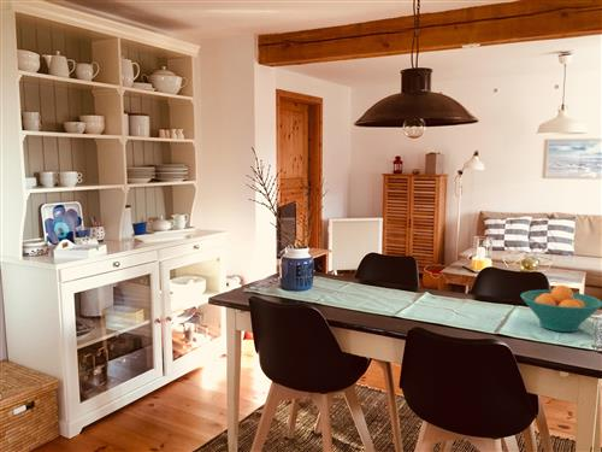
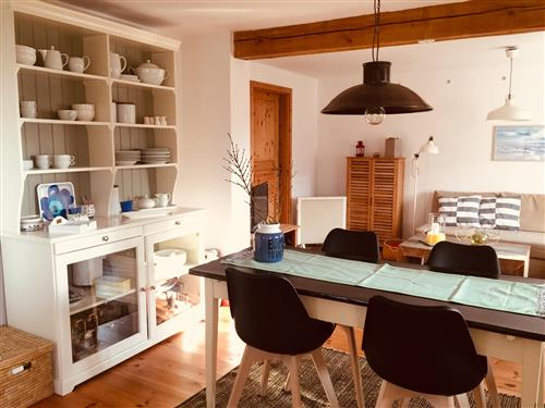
- fruit bowl [520,284,602,333]
